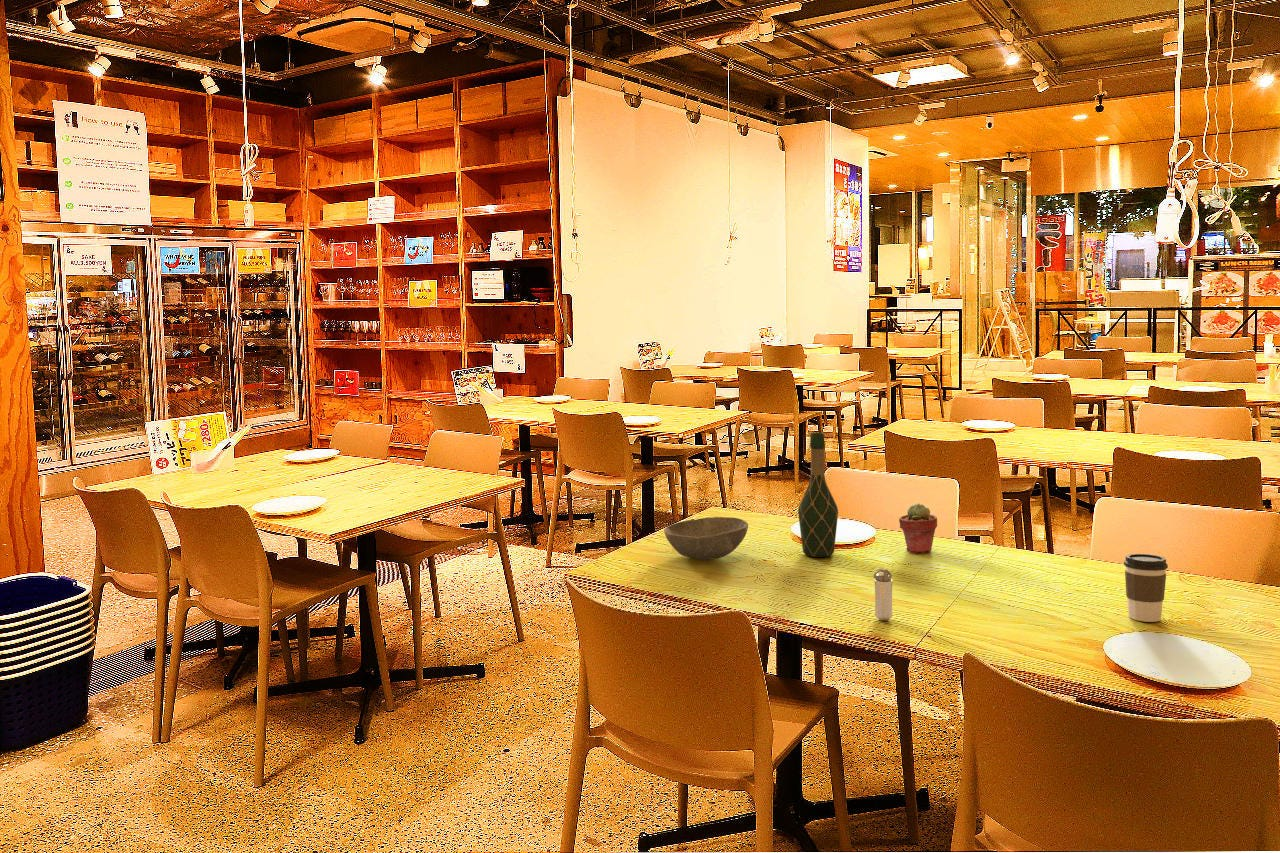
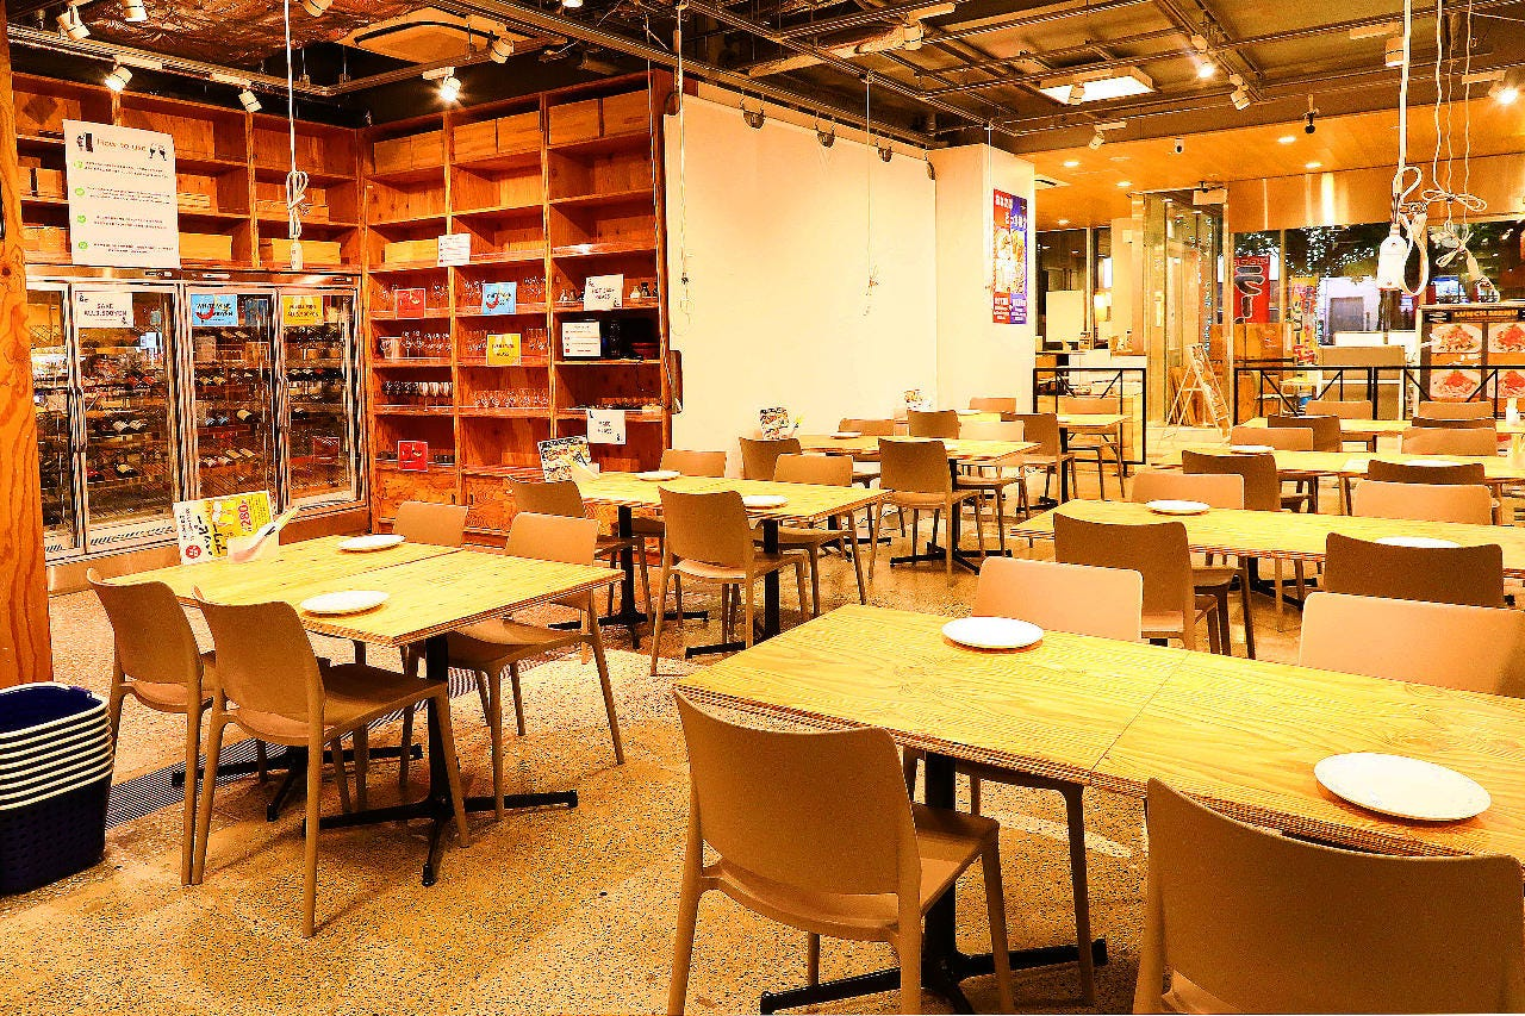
- bowl [663,516,749,561]
- coffee cup [1123,553,1169,623]
- wine bottle [797,432,839,558]
- potted succulent [898,503,938,554]
- shaker [873,568,894,621]
